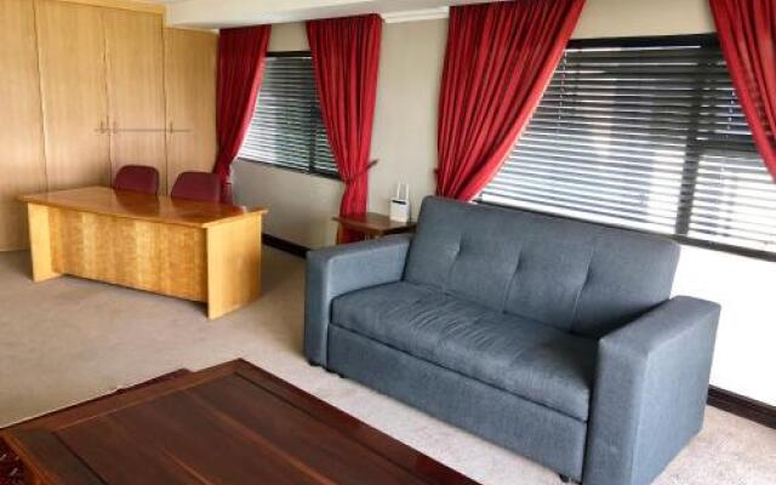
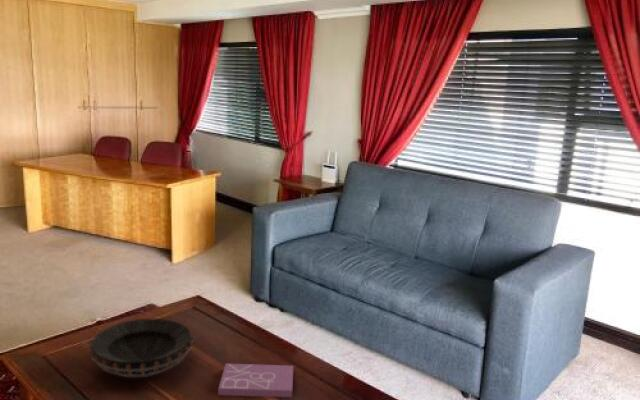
+ book [217,363,294,398]
+ decorative bowl [88,318,196,378]
